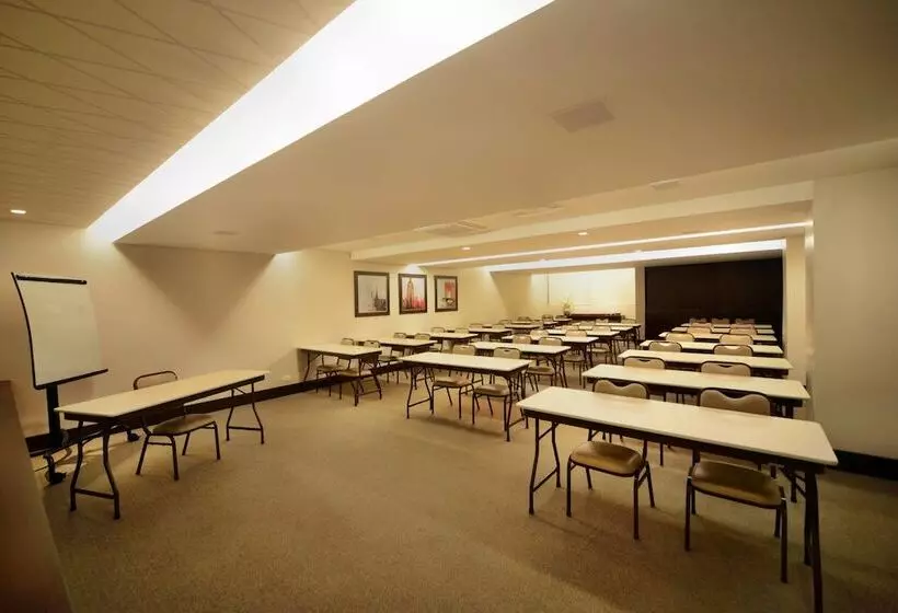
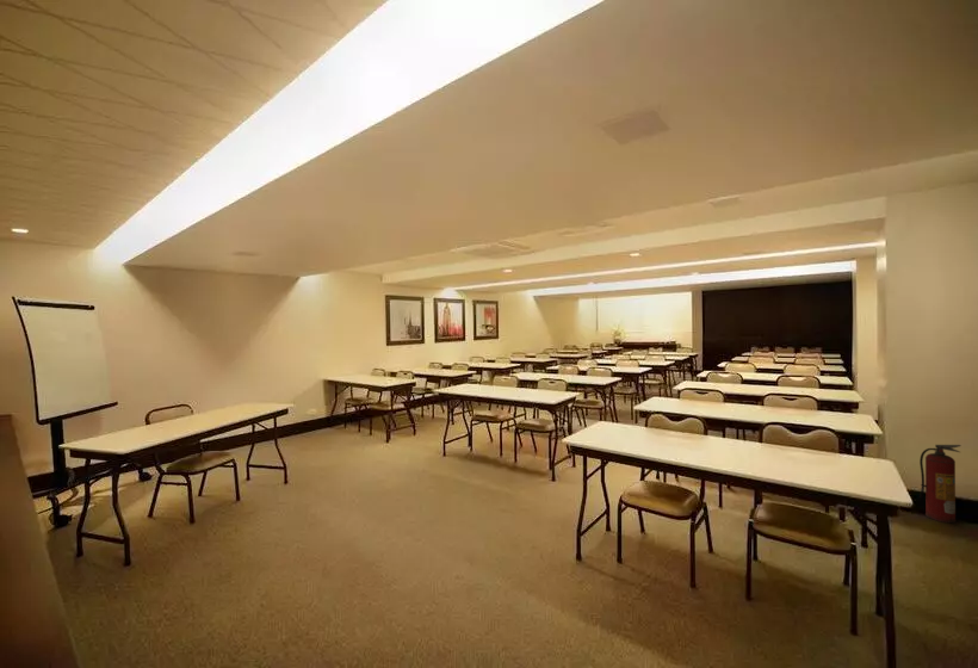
+ fire extinguisher [918,444,962,524]
